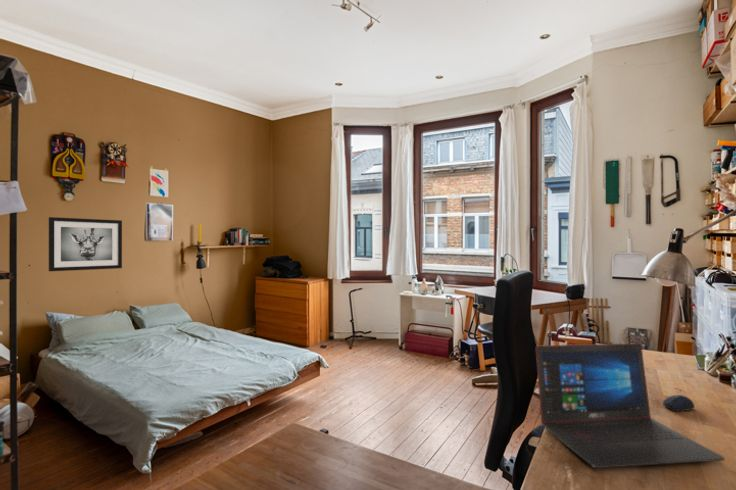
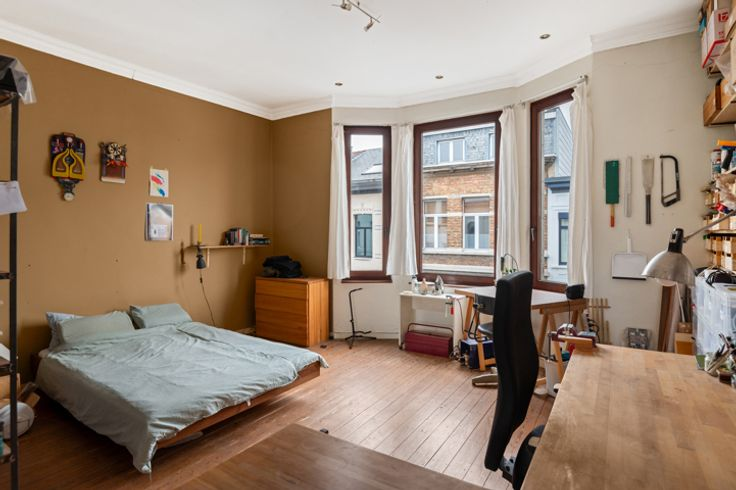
- wall art [48,216,123,272]
- laptop [534,342,726,469]
- computer mouse [662,394,695,412]
